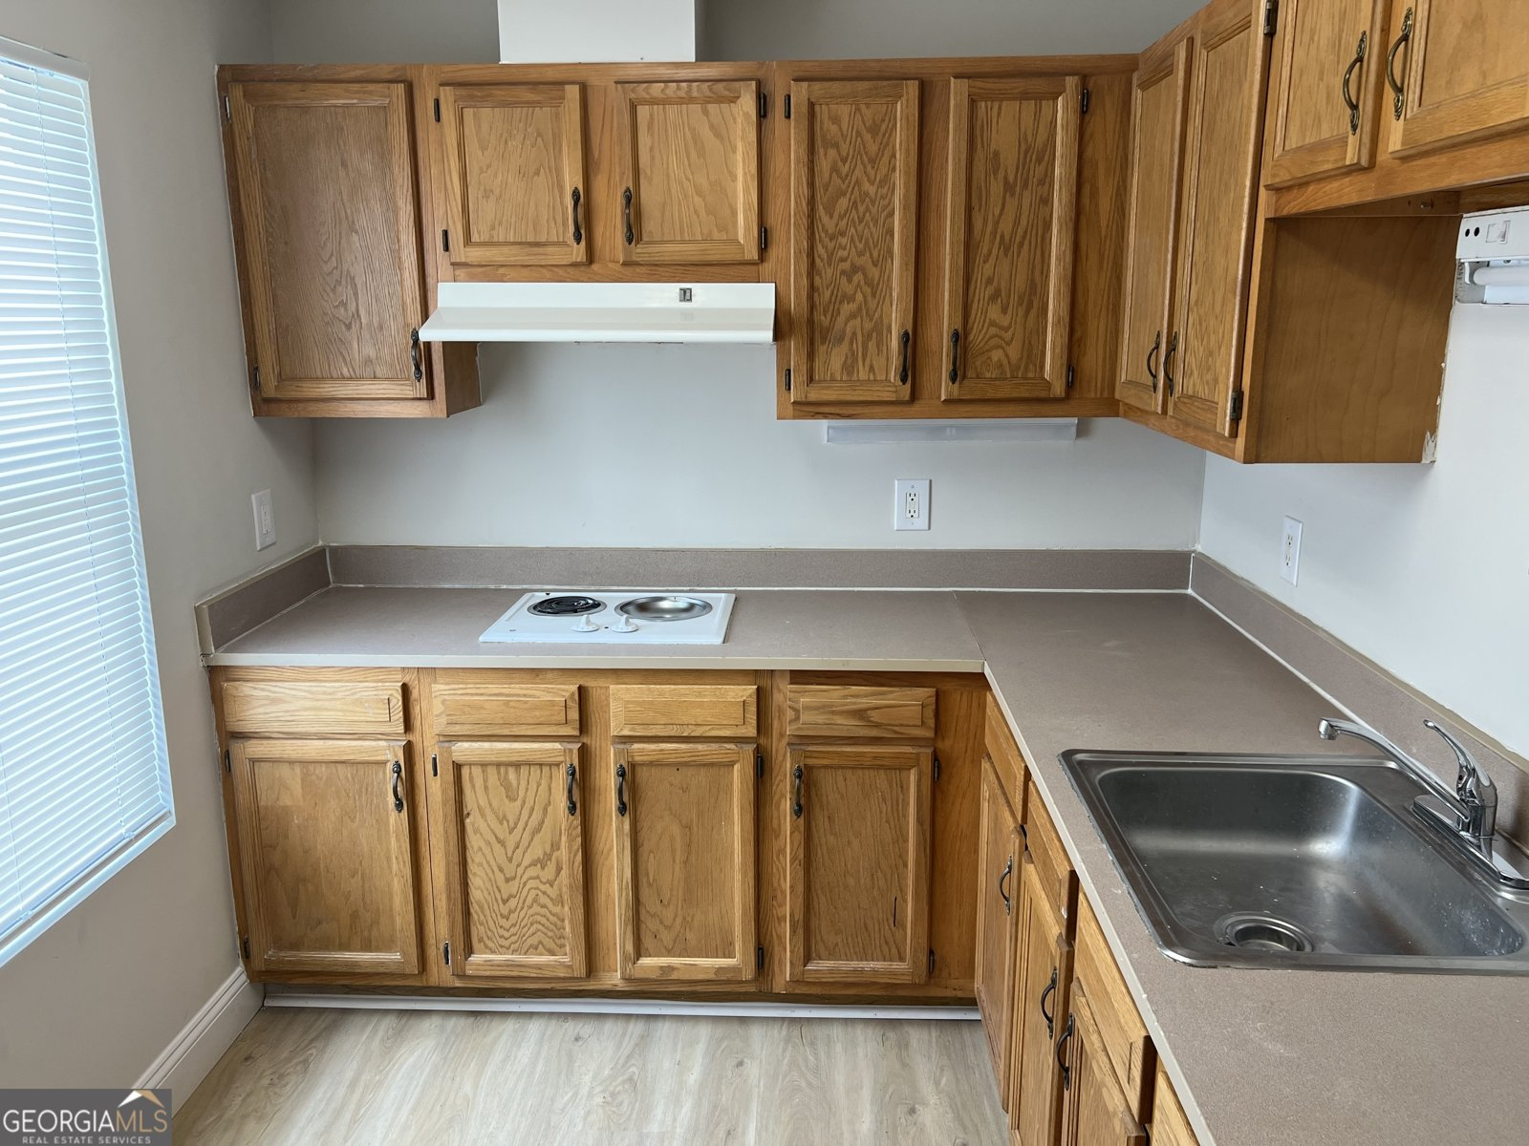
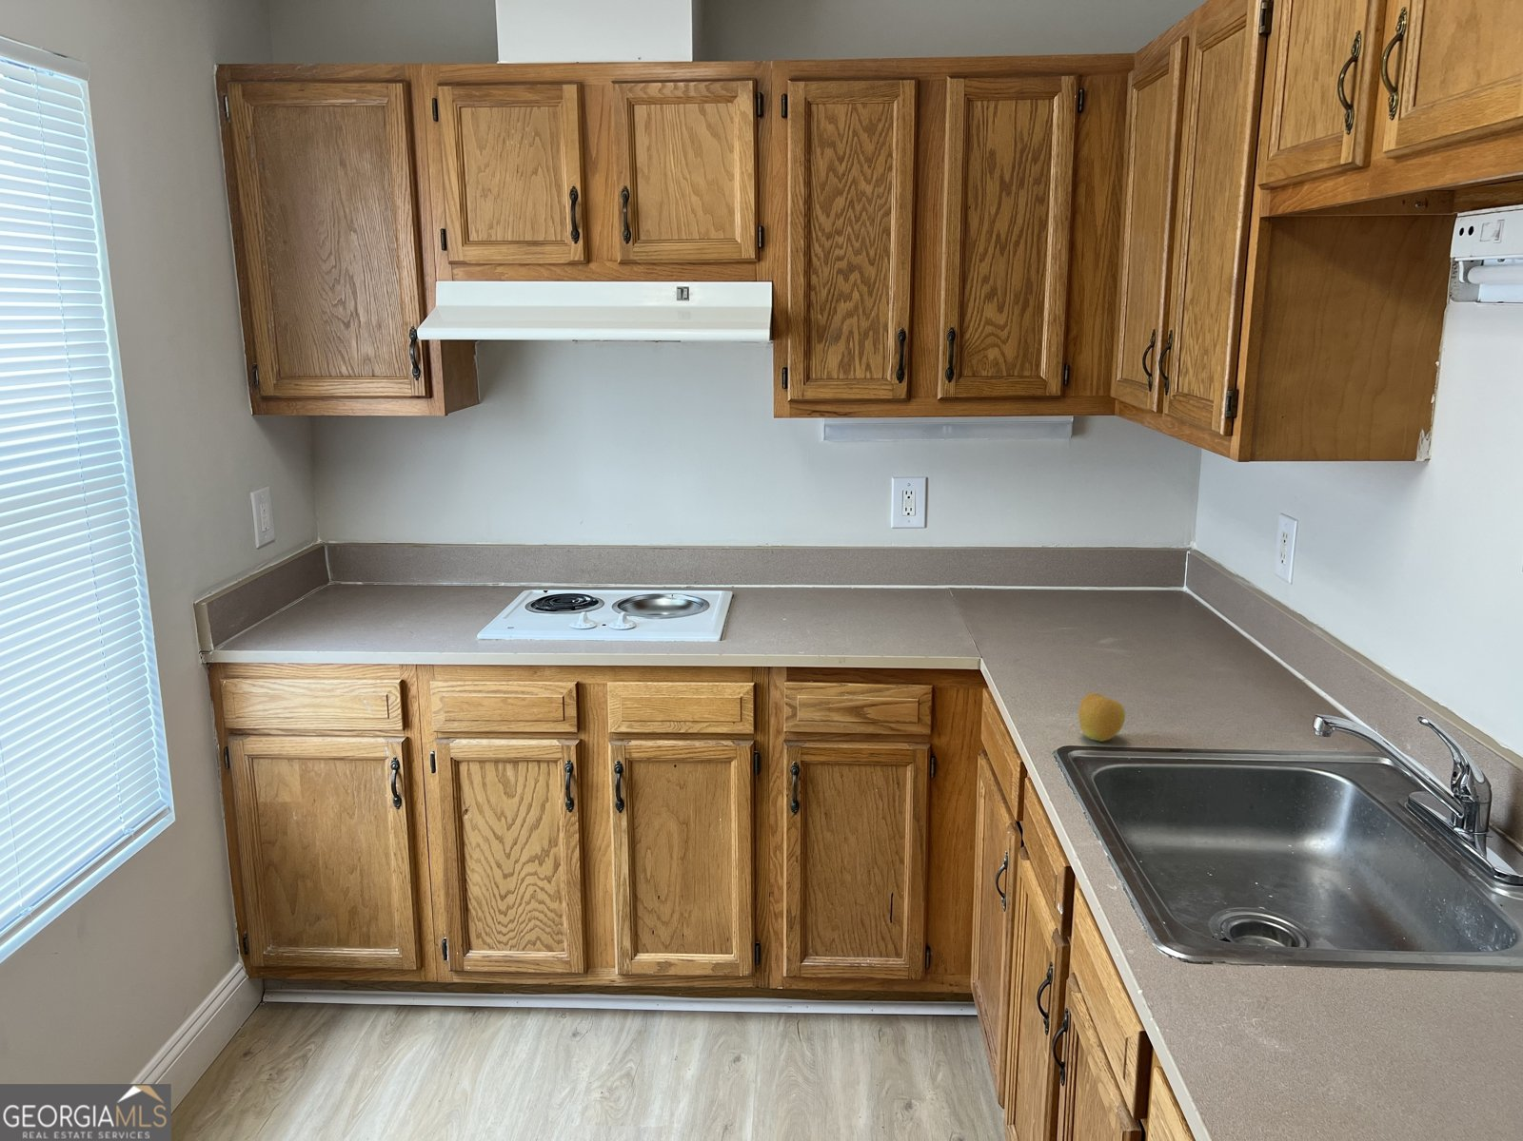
+ apple [1078,693,1126,743]
